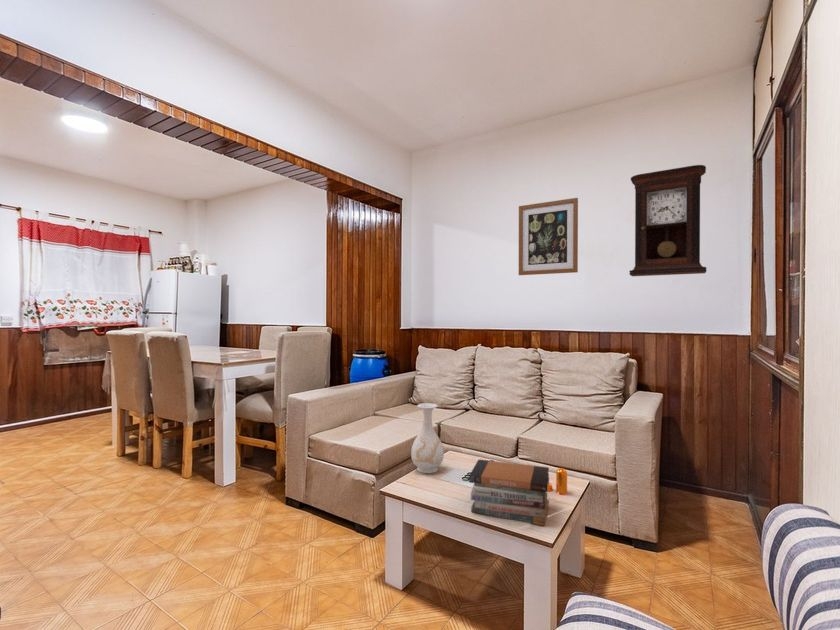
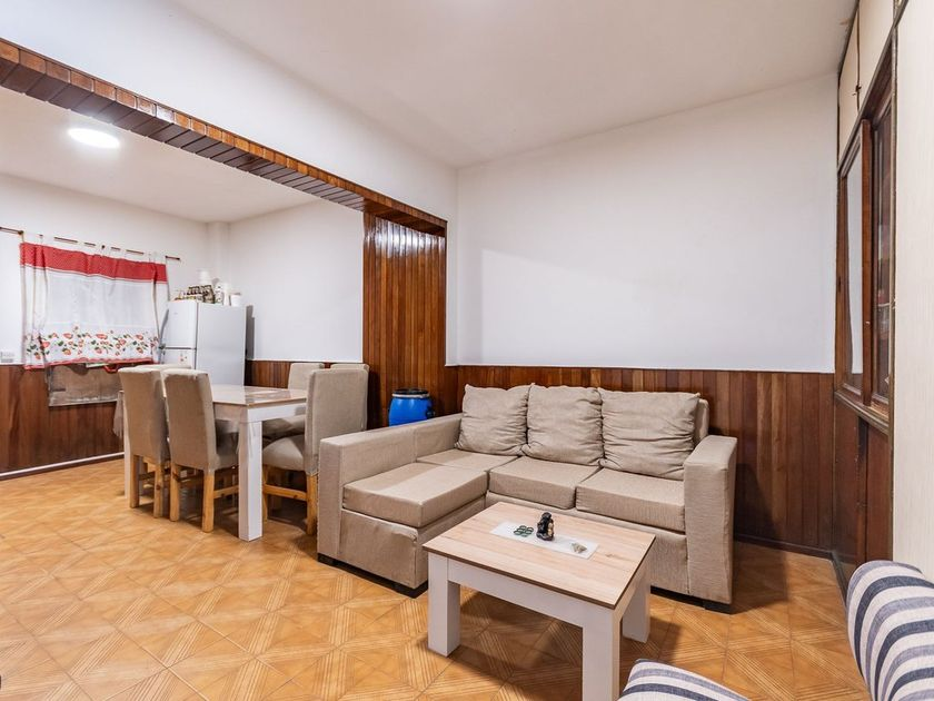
- pepper shaker [547,467,568,496]
- book stack [469,458,550,527]
- wall art [518,197,579,276]
- vase [410,402,445,474]
- pendulum clock [628,164,708,277]
